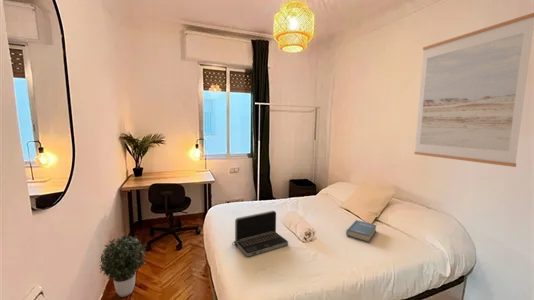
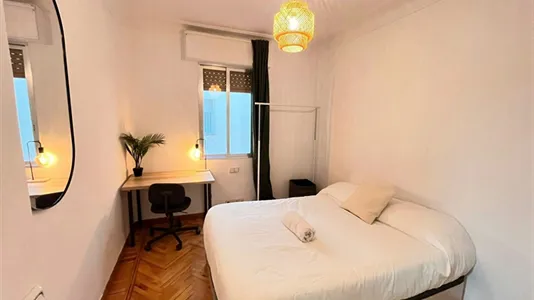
- potted plant [99,234,148,298]
- wall art [413,12,534,168]
- hardback book [345,219,377,243]
- laptop [231,210,289,258]
